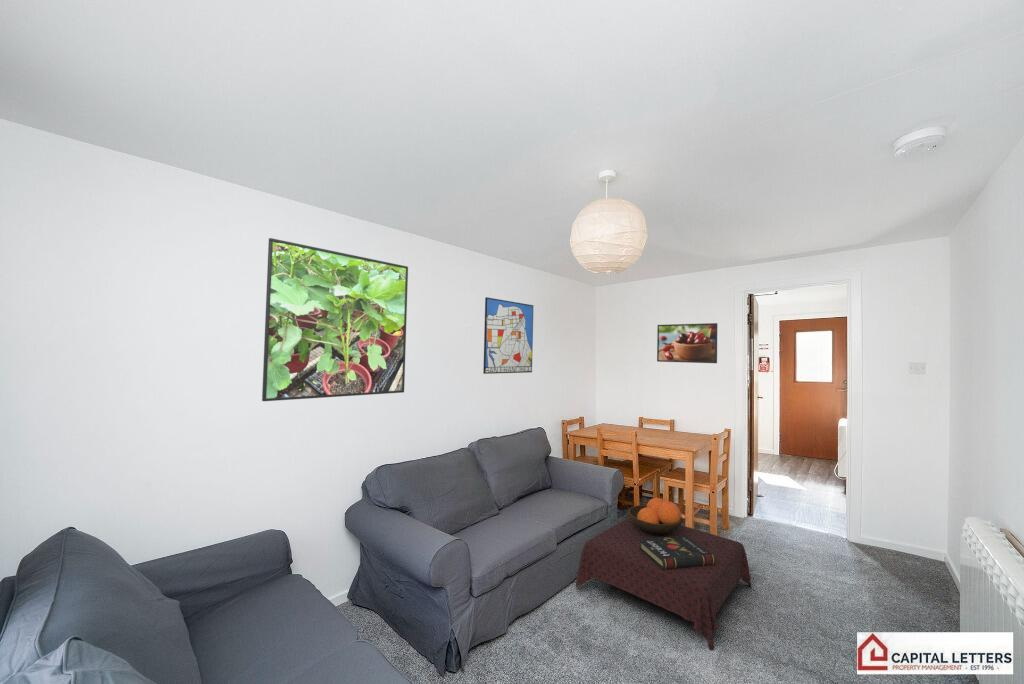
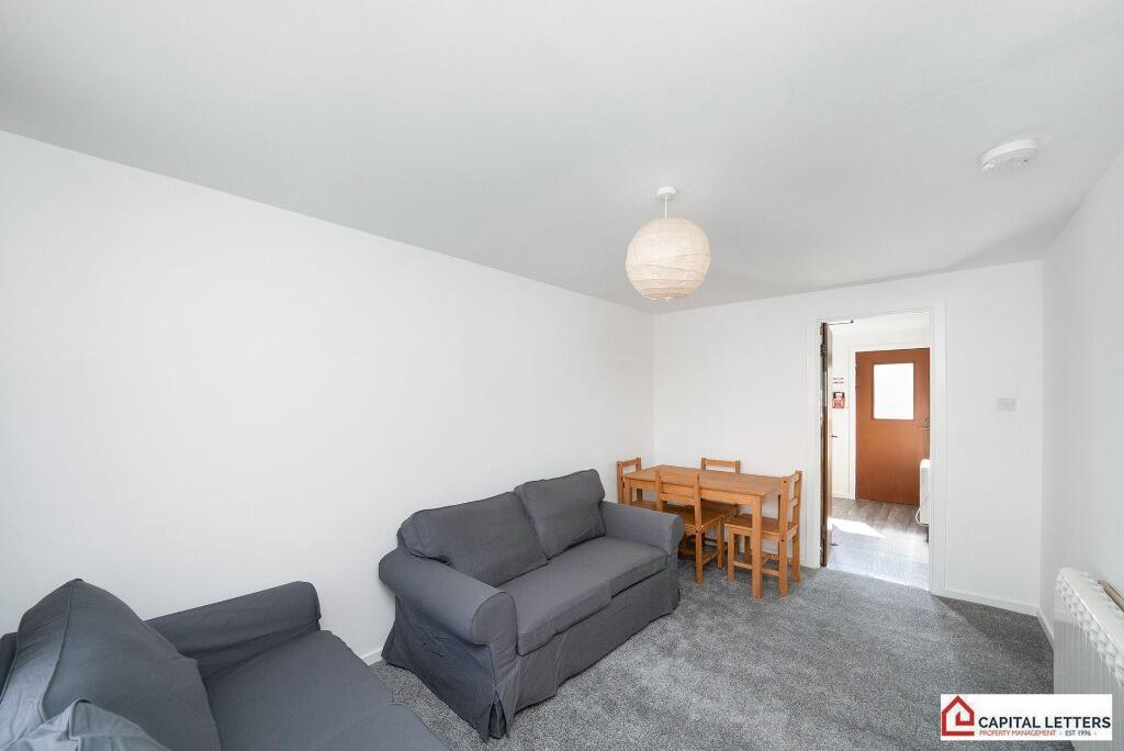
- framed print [261,237,409,402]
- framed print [656,322,718,364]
- wall art [482,296,535,375]
- side table [575,497,752,652]
